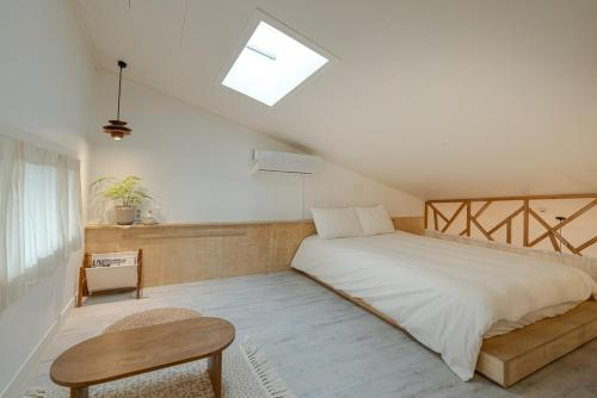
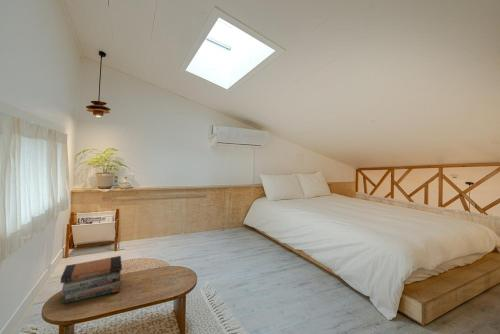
+ book stack [60,255,123,305]
